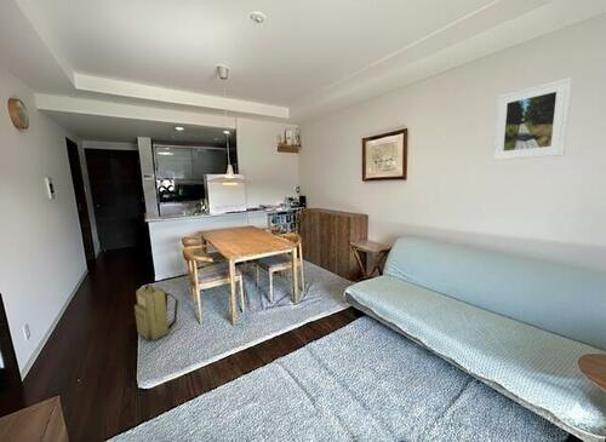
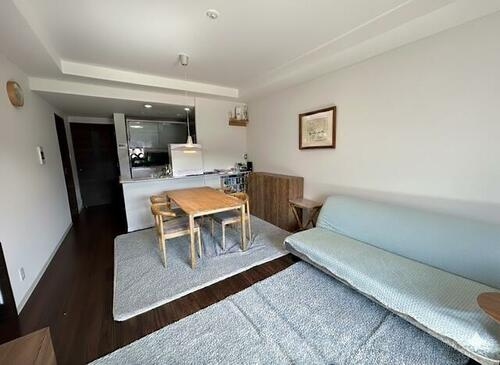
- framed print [492,76,573,162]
- backpack [133,283,179,341]
